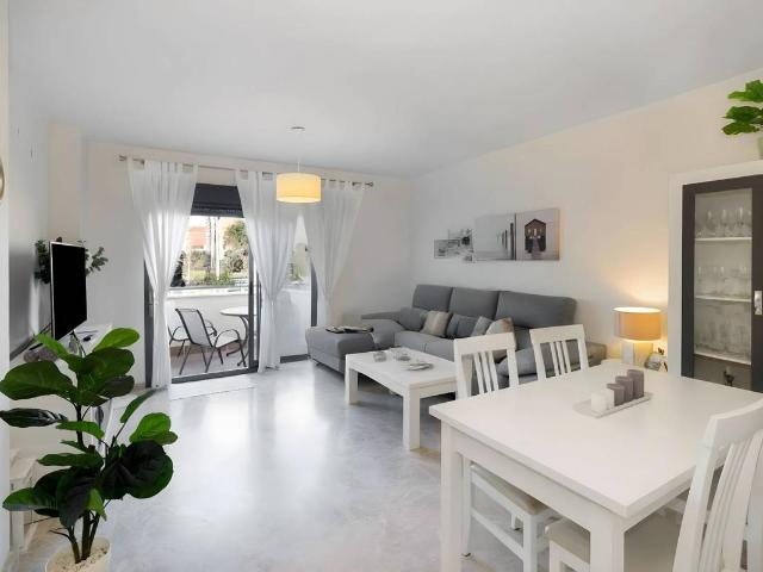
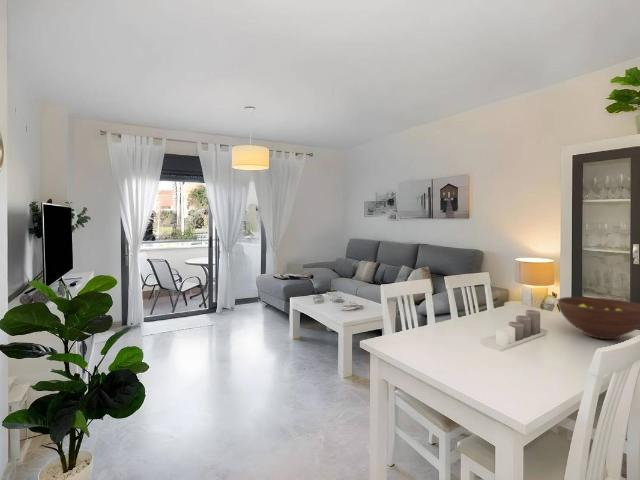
+ fruit bowl [557,296,640,340]
